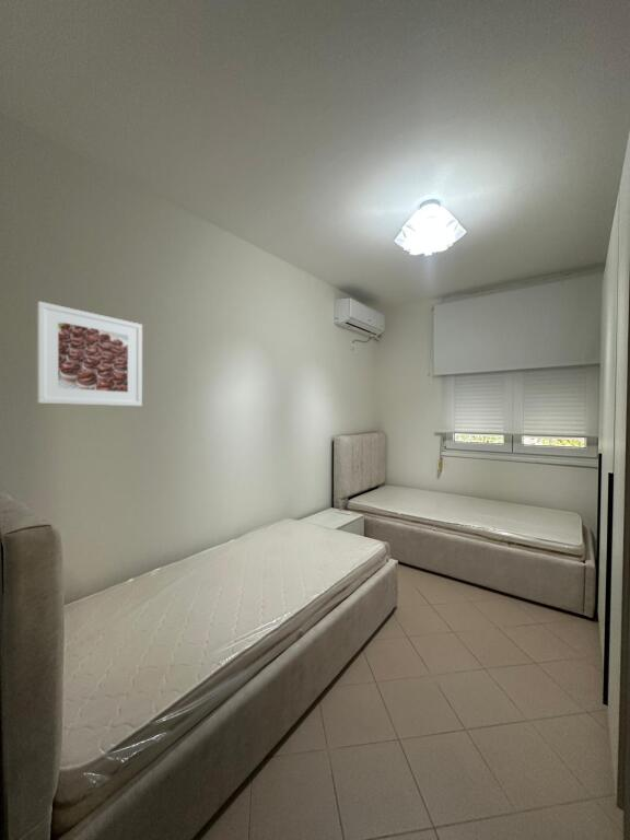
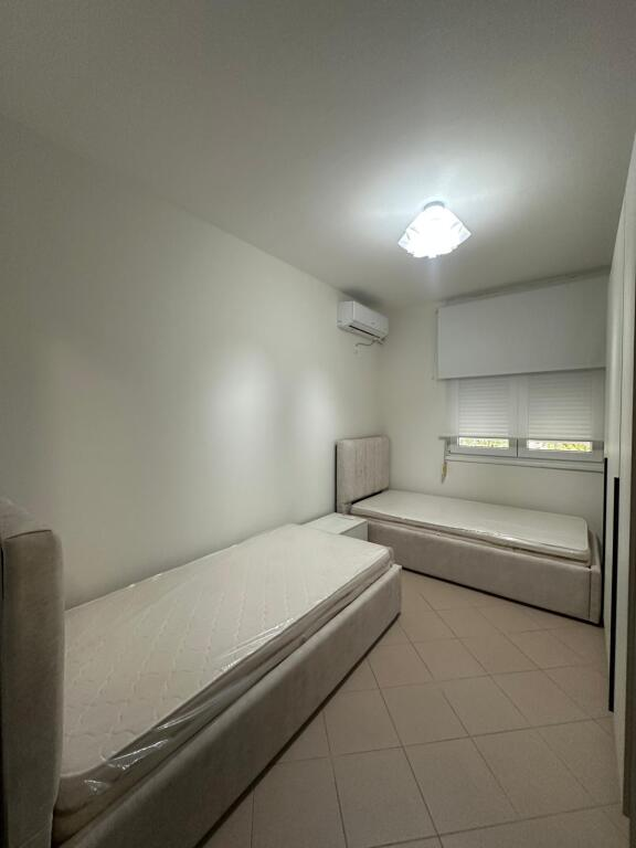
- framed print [36,301,143,407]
